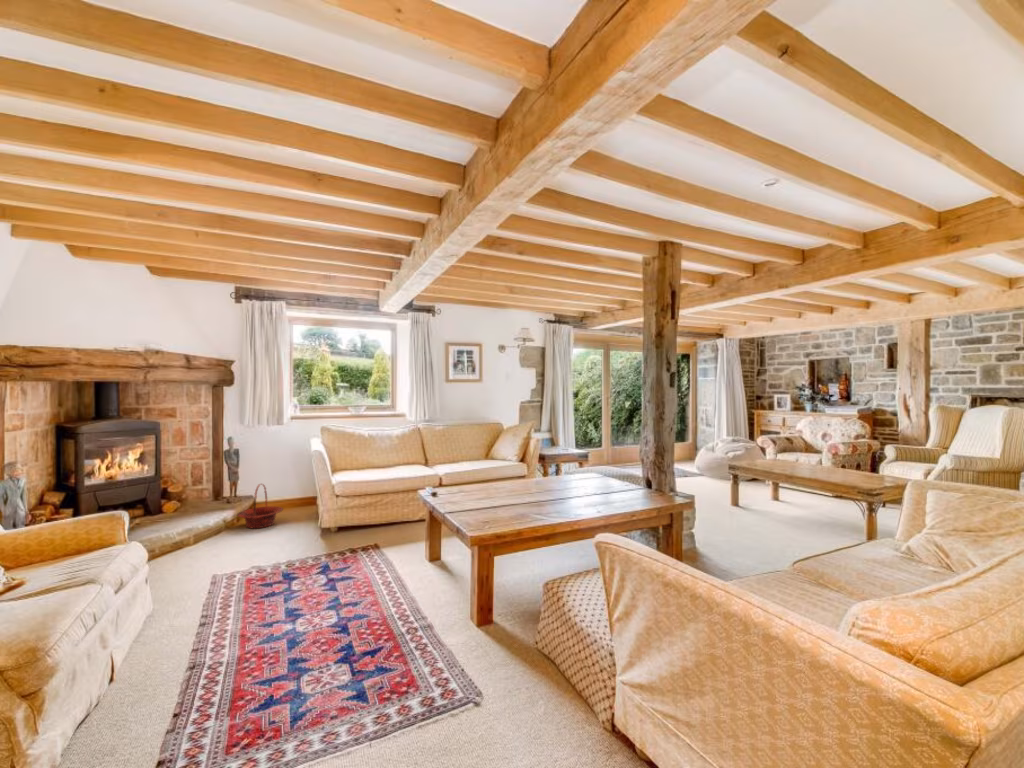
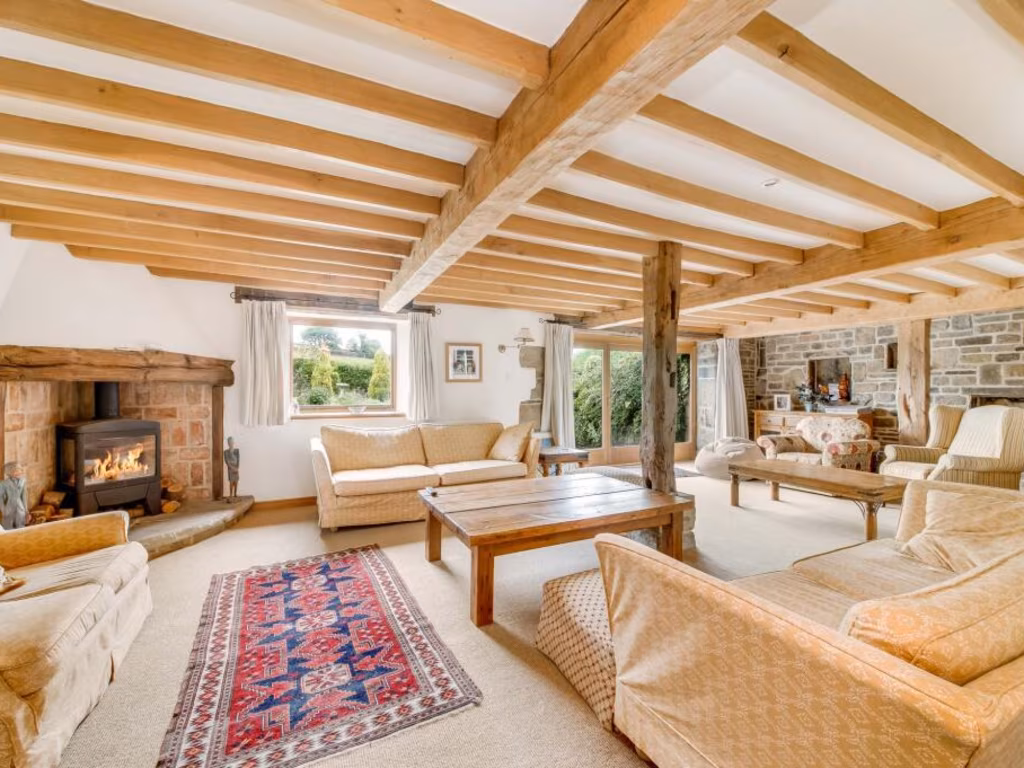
- basket [236,483,284,529]
